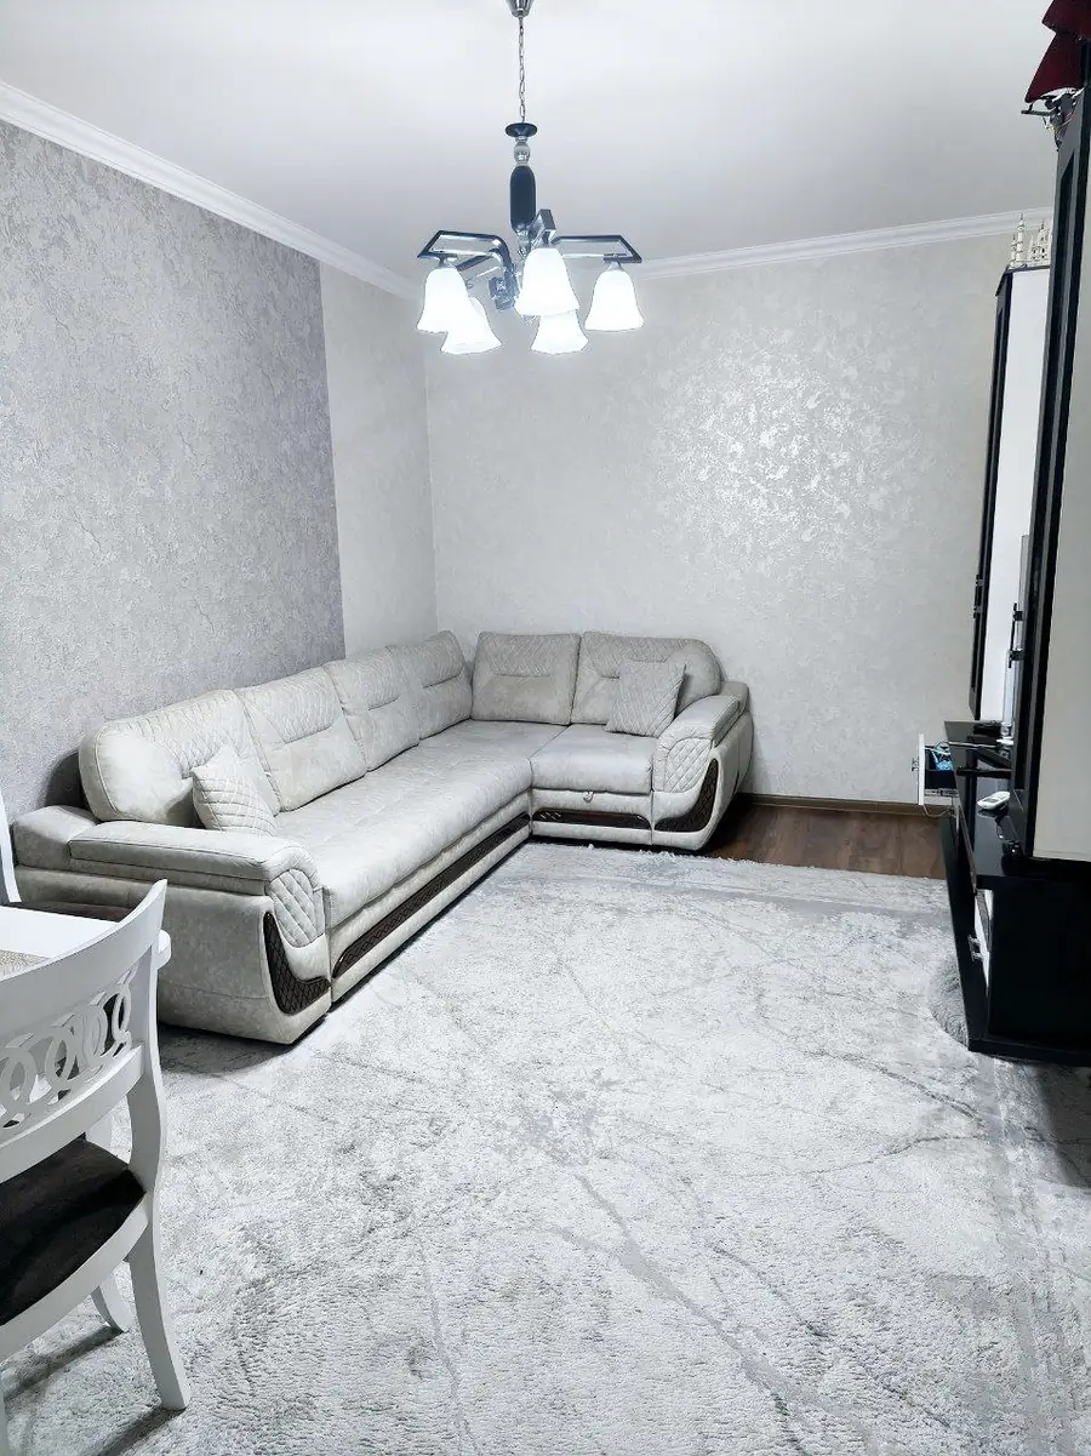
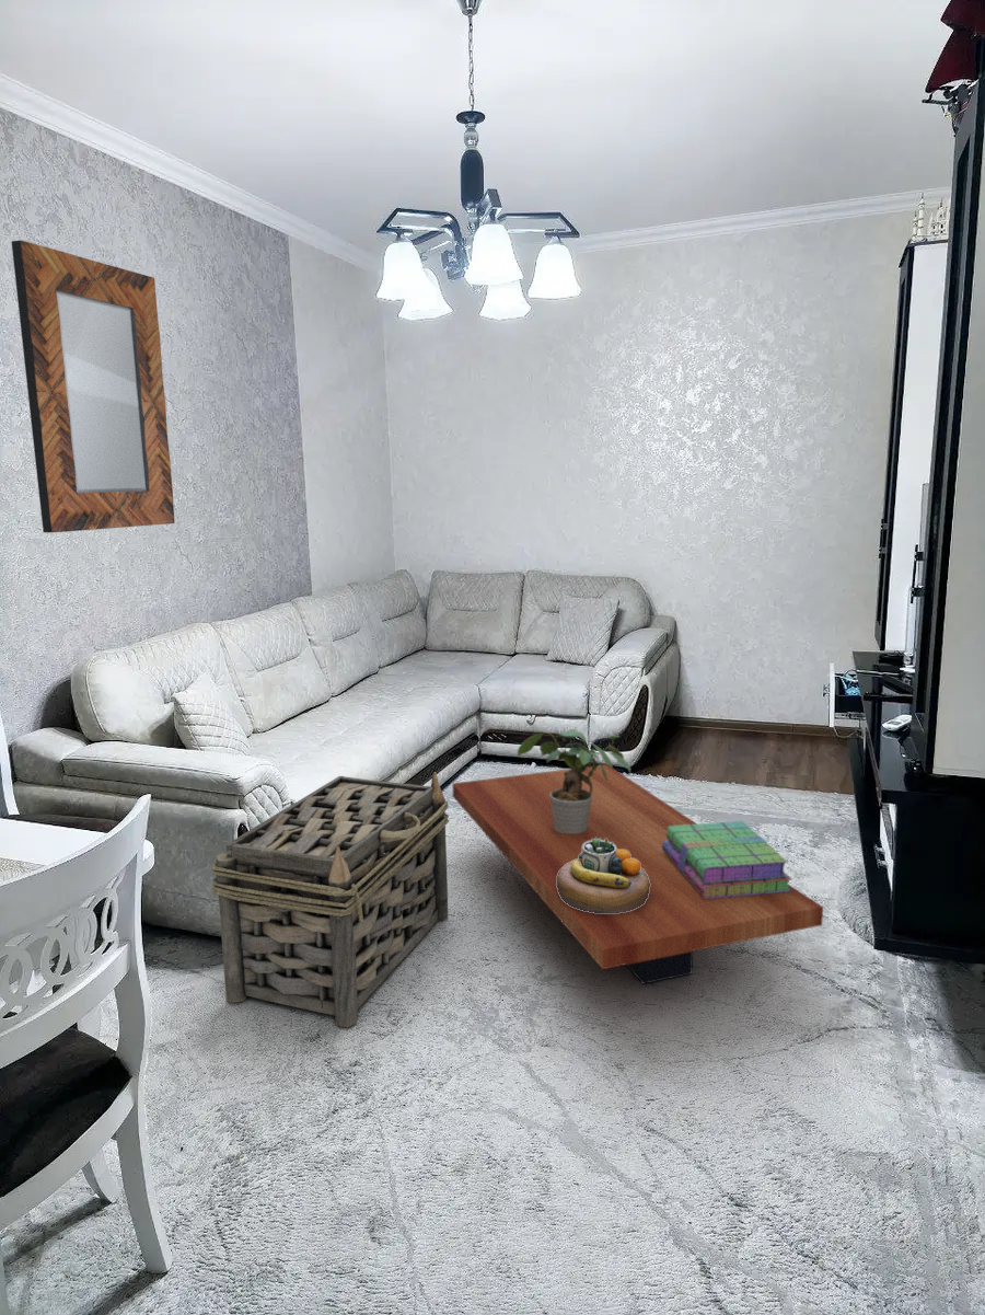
+ decorative bowl [557,838,650,913]
+ basket [210,771,450,1028]
+ stack of books [662,820,793,899]
+ coffee table [451,763,824,985]
+ home mirror [10,239,175,534]
+ potted plant [517,728,631,834]
